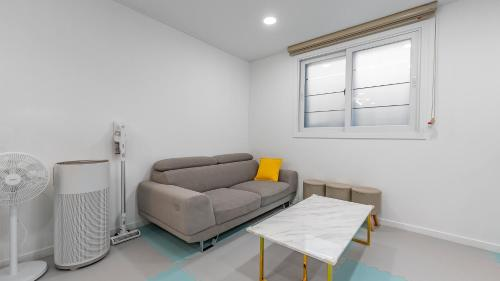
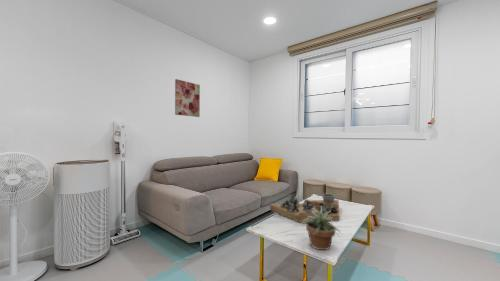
+ decorative tray [269,193,340,224]
+ potted plant [300,206,342,251]
+ wall art [174,78,201,118]
